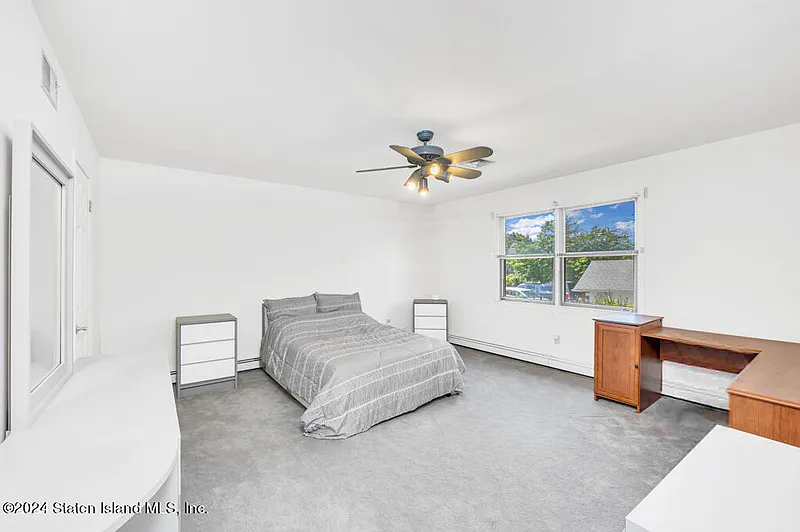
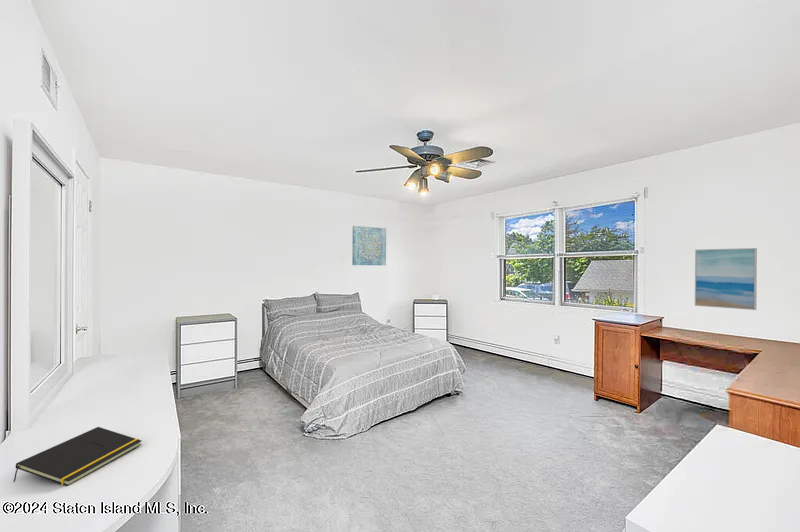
+ wall art [351,225,387,266]
+ notepad [12,426,143,487]
+ wall art [694,247,758,311]
